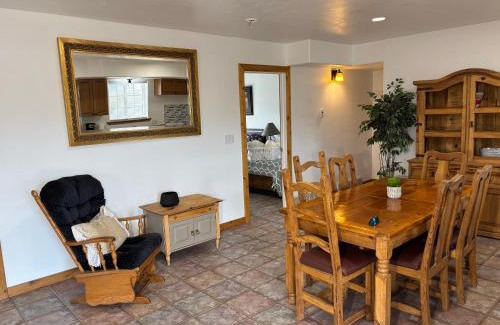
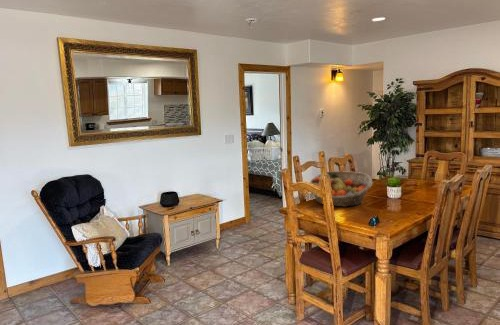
+ fruit basket [309,170,373,208]
